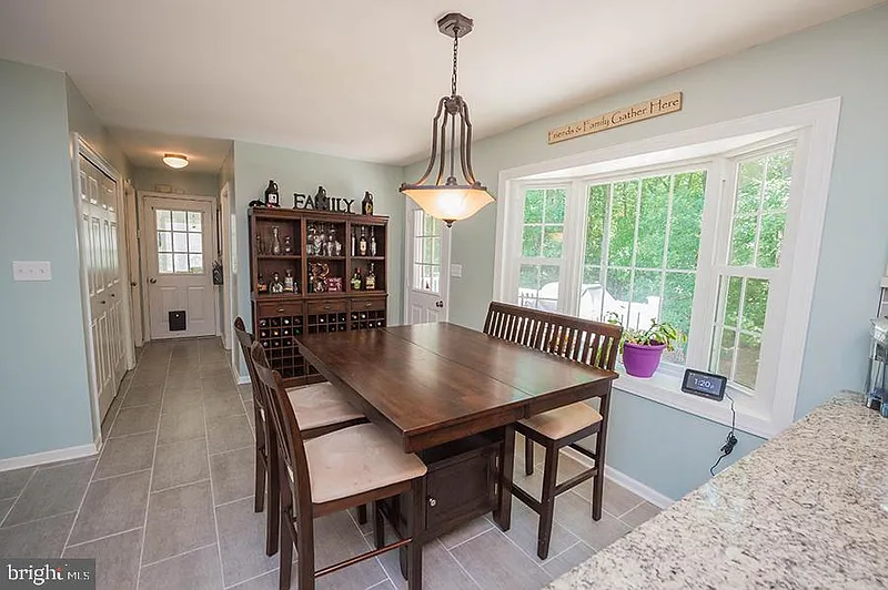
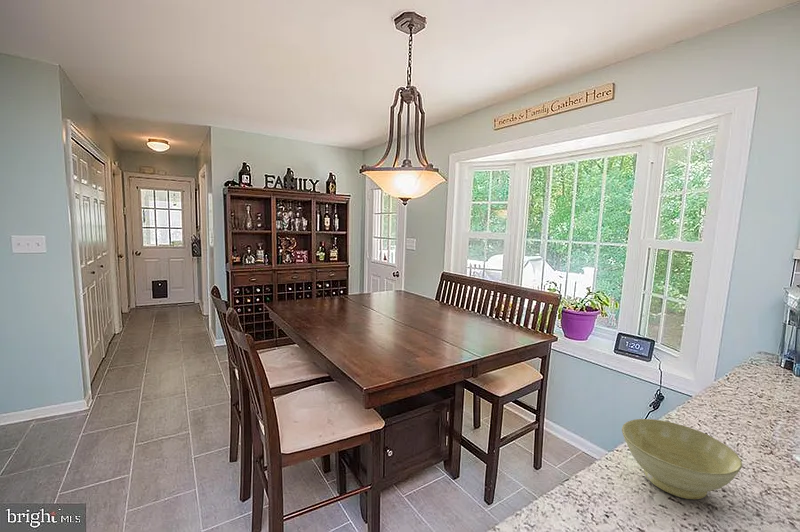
+ bowl [621,418,743,500]
